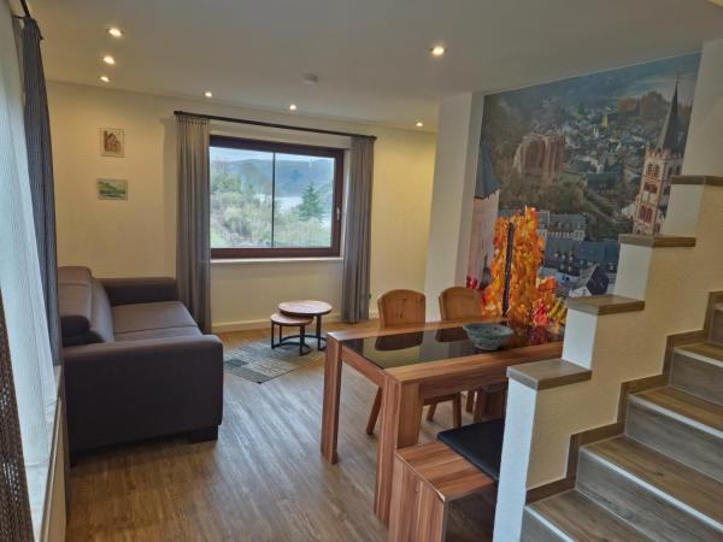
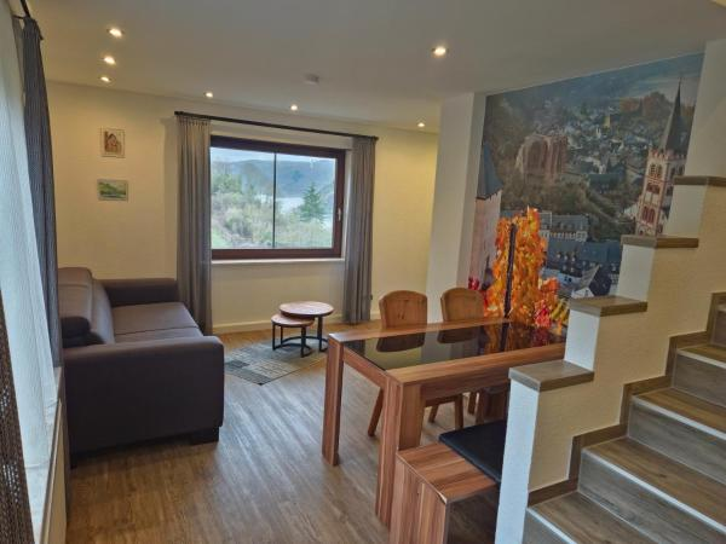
- decorative bowl [462,322,516,352]
